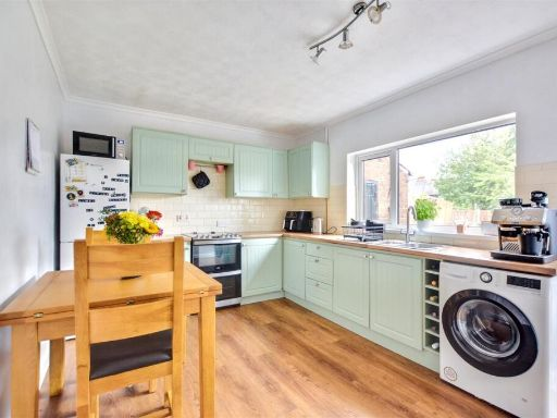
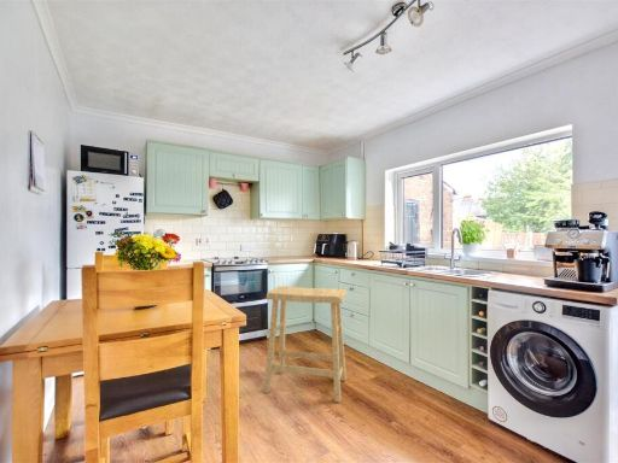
+ stool [263,285,348,404]
